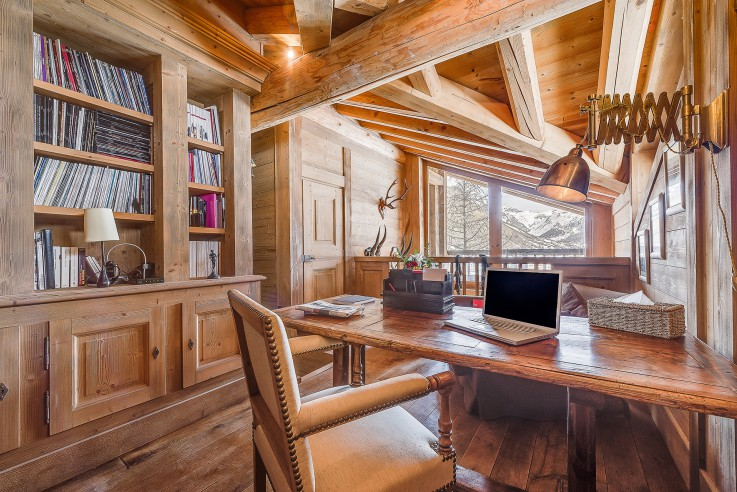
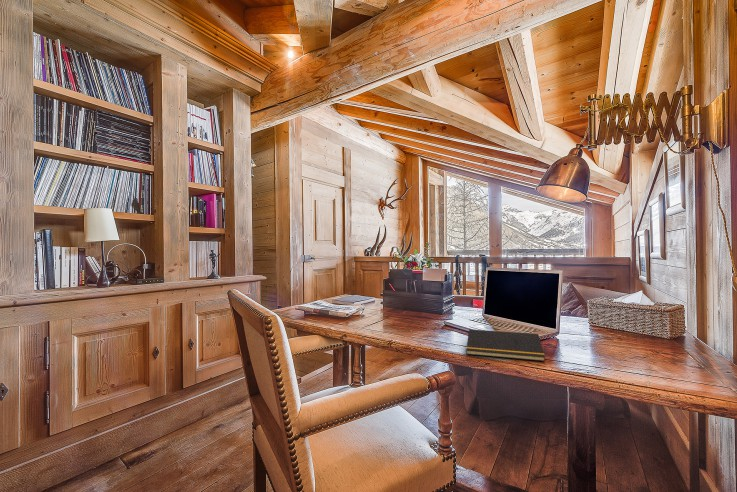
+ notepad [465,328,546,362]
